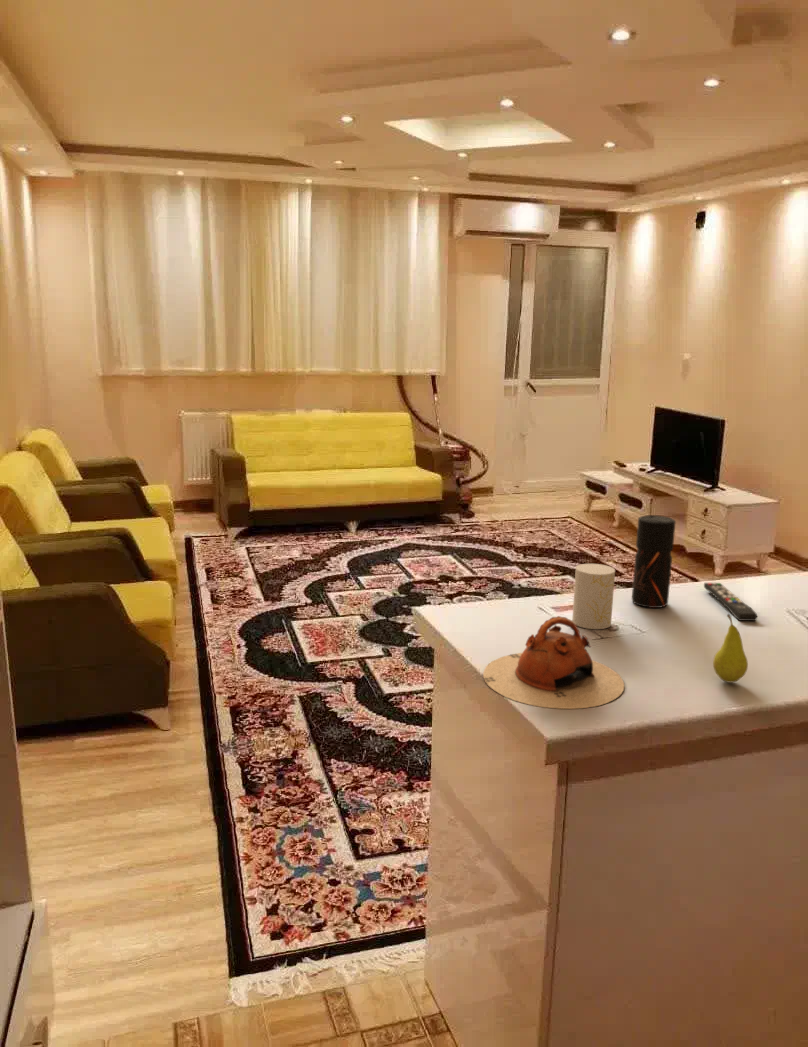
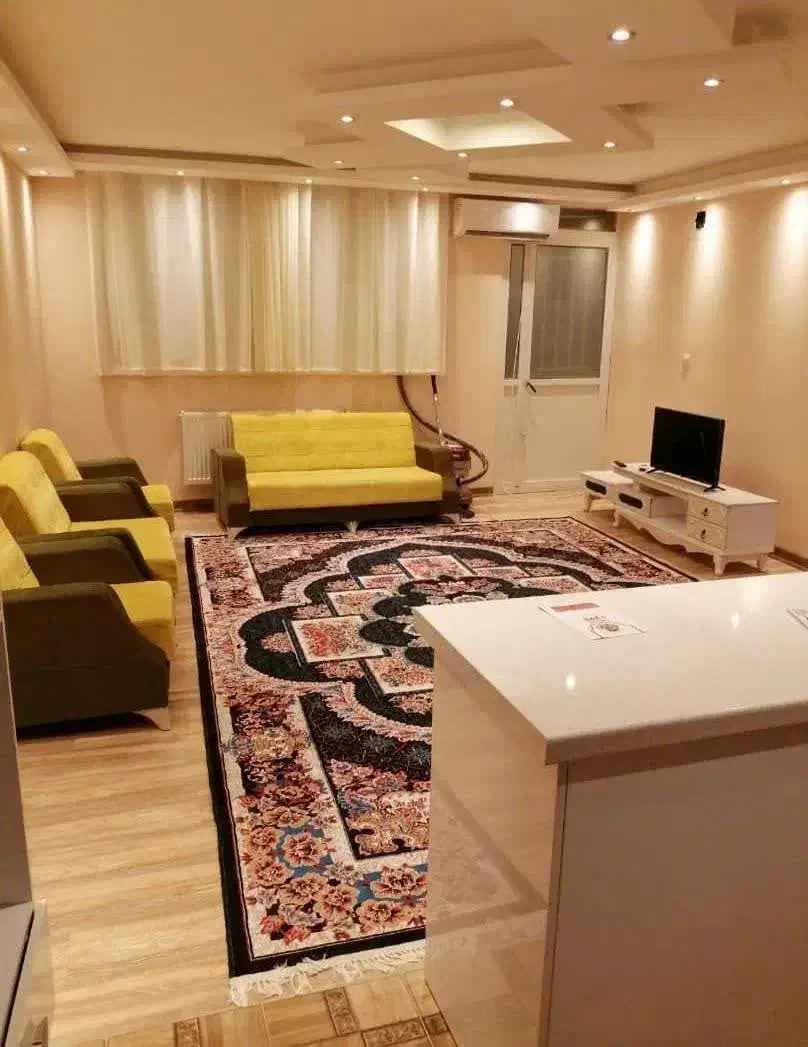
- cup [571,563,616,630]
- remote control [703,582,758,622]
- teapot [482,615,625,710]
- pepper grinder [631,514,677,609]
- fruit [712,613,749,684]
